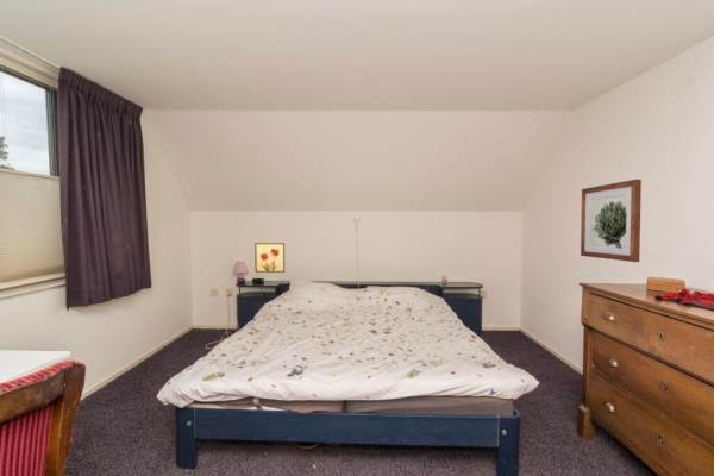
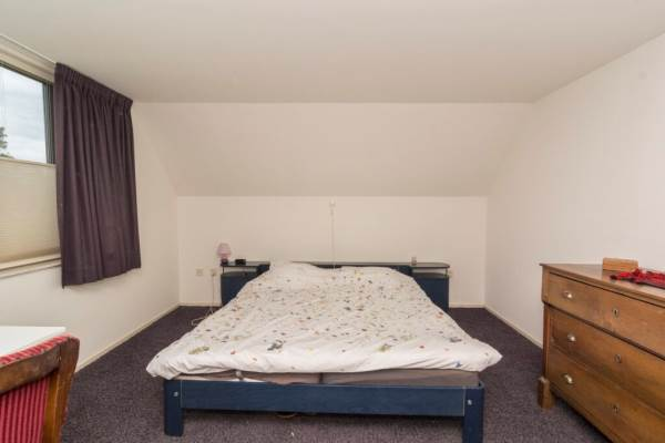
- wall art [580,178,643,263]
- wall art [253,242,286,274]
